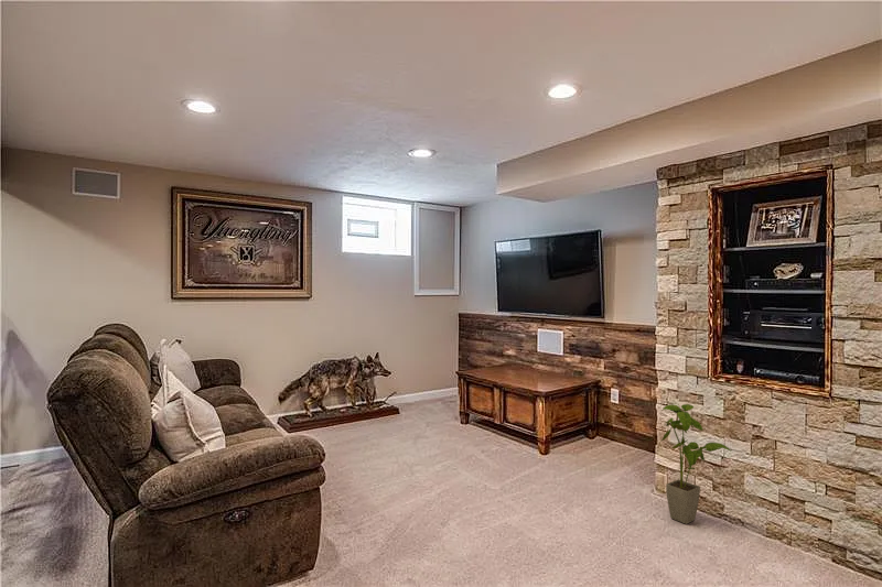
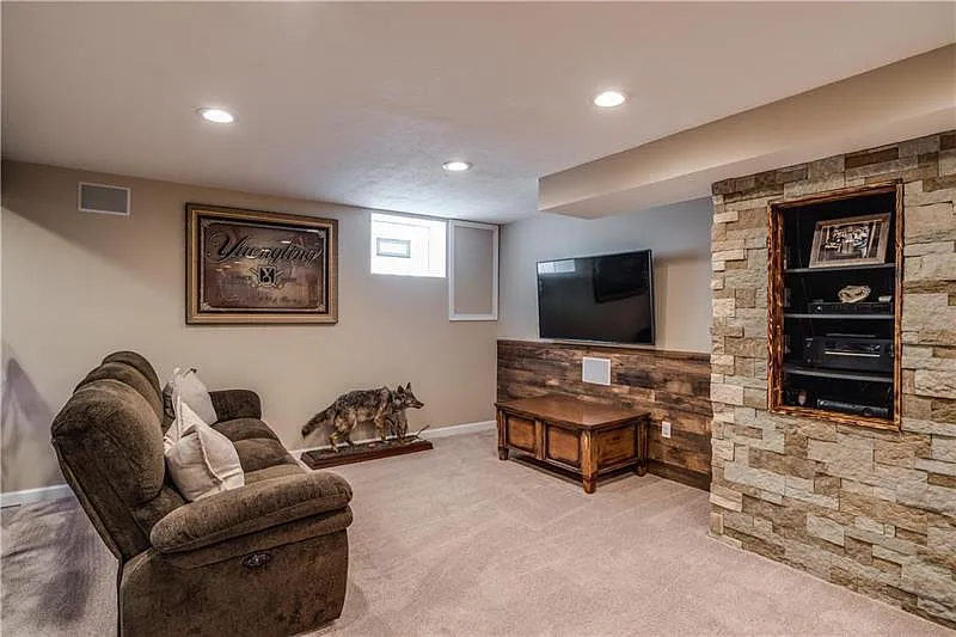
- house plant [659,403,732,525]
